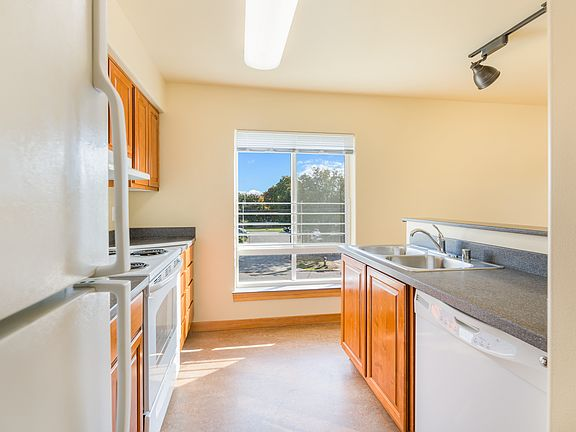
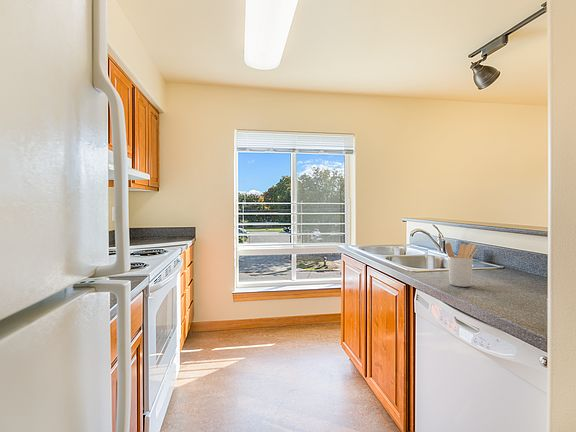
+ utensil holder [444,242,479,288]
